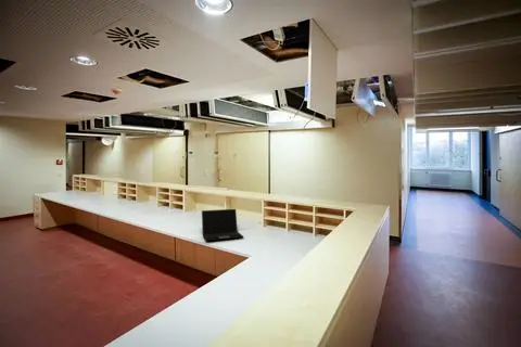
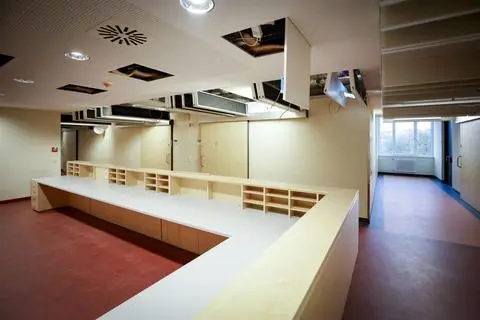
- laptop [201,208,244,242]
